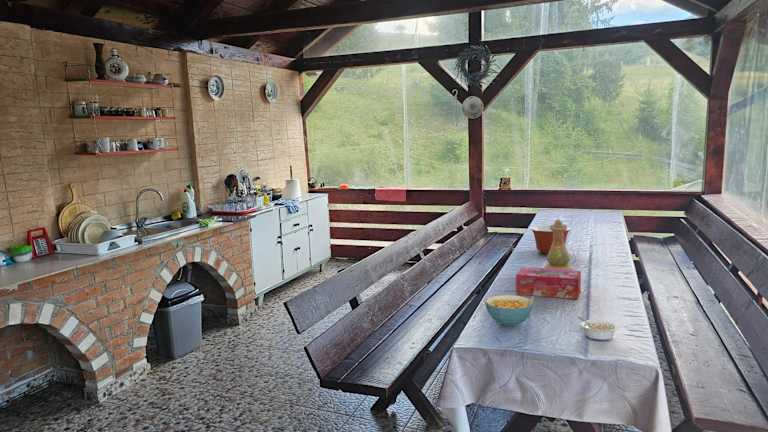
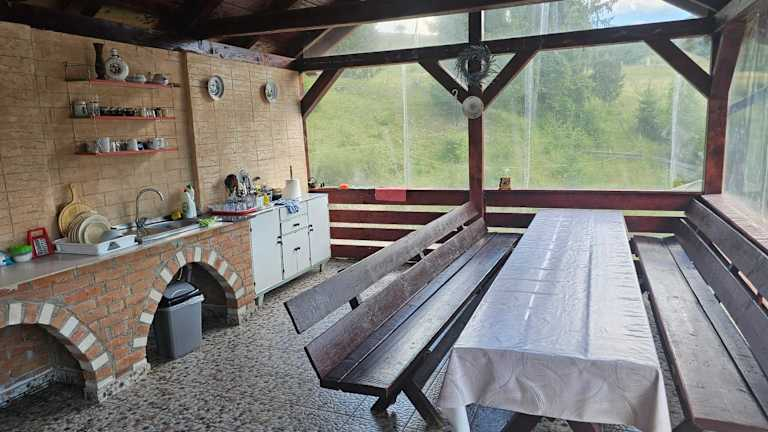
- vase [543,218,574,270]
- tissue box [515,266,582,300]
- mixing bowl [530,224,572,255]
- cereal bowl [484,294,534,327]
- legume [577,316,620,342]
